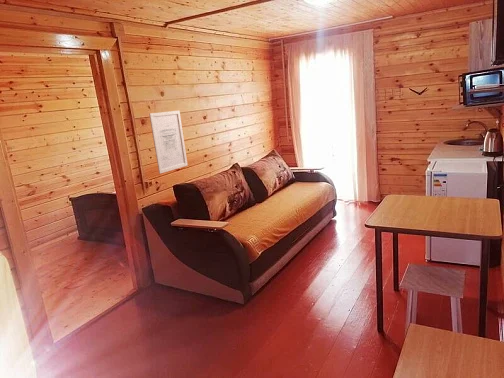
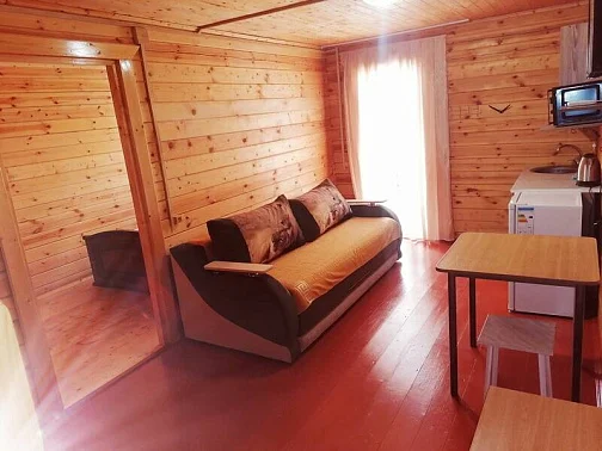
- wall art [148,110,189,175]
